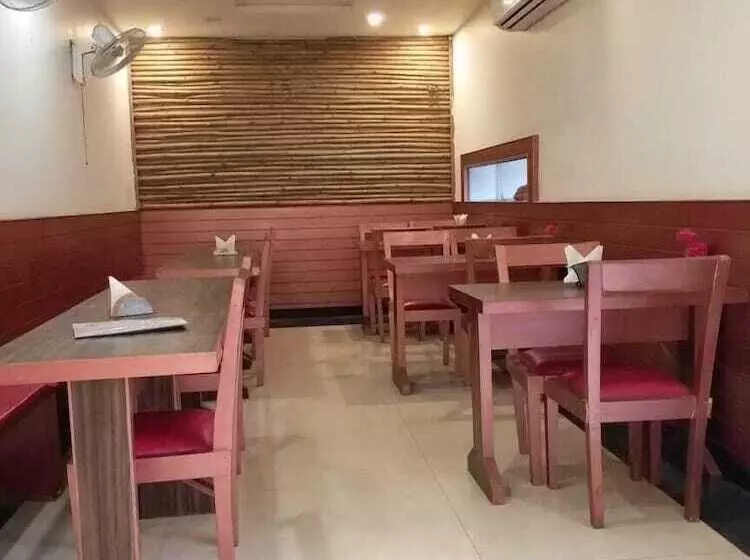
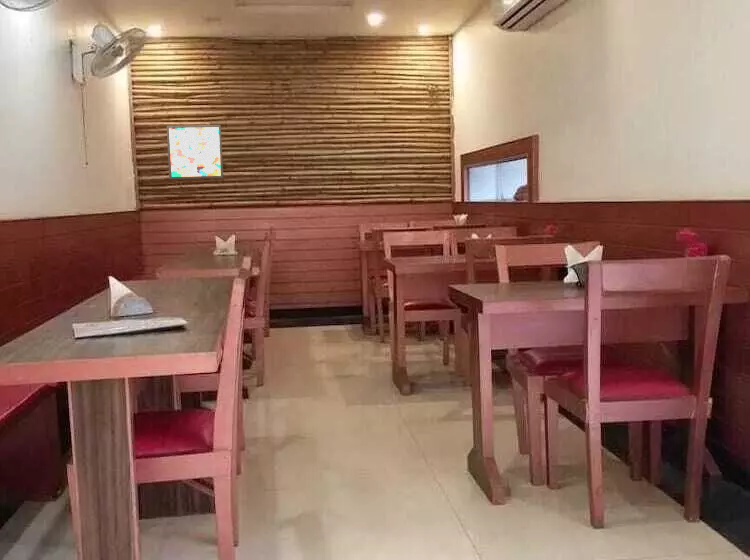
+ wall art [166,124,224,180]
